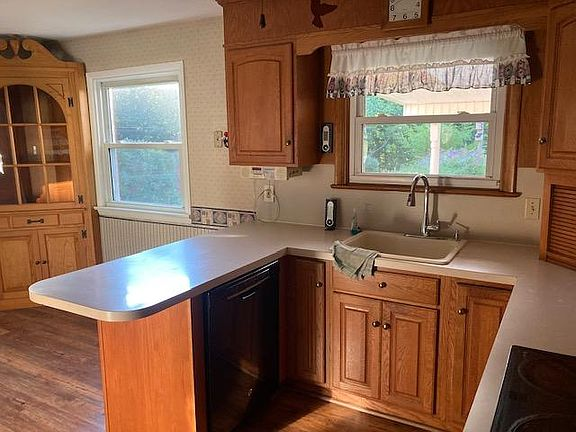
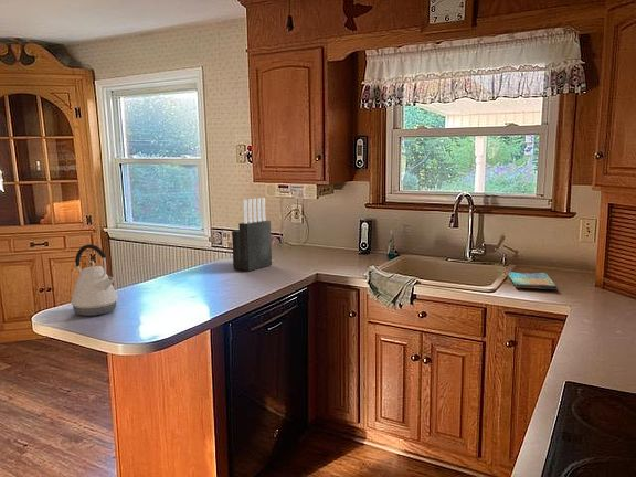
+ knife block [231,197,273,272]
+ kettle [70,243,119,317]
+ dish towel [508,271,559,290]
